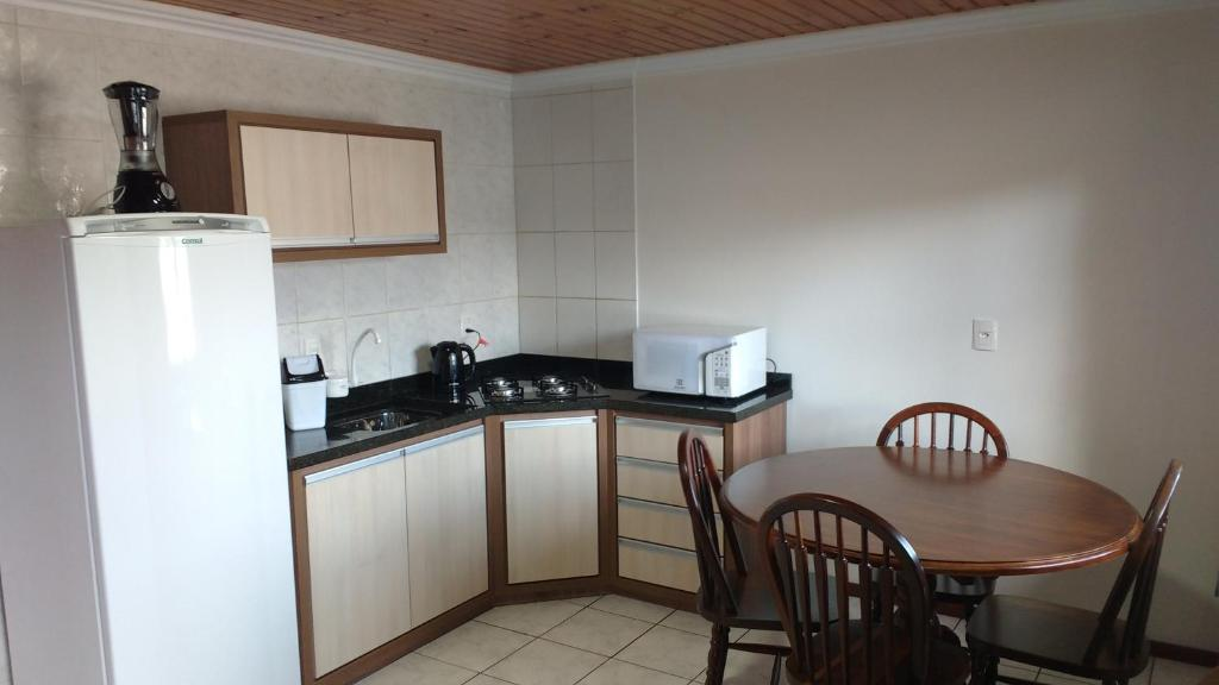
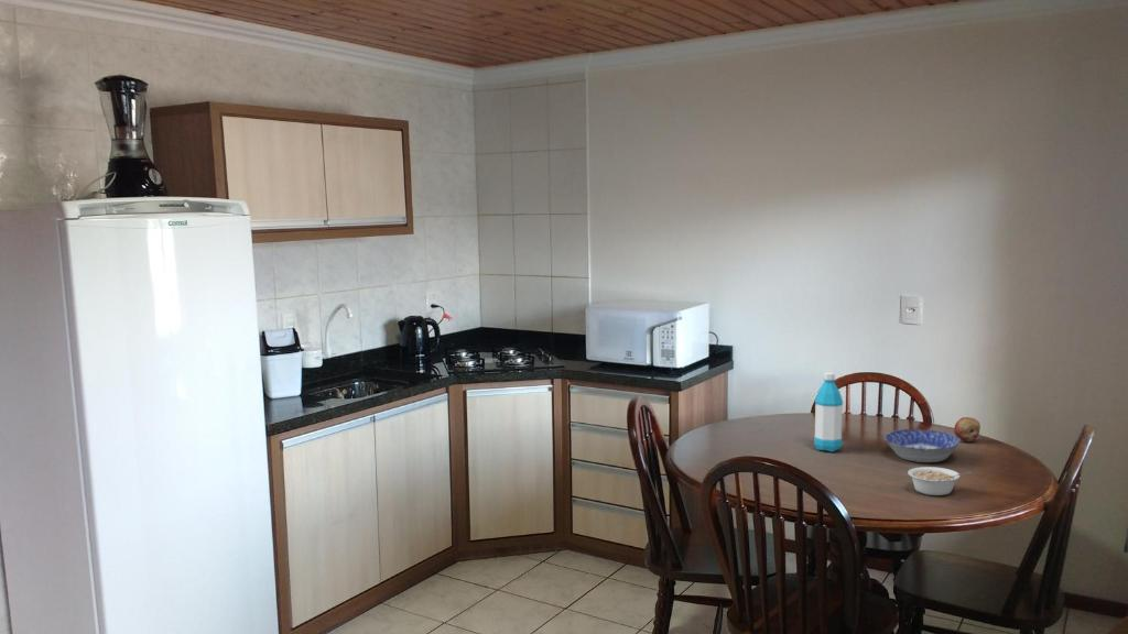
+ bowl [883,427,962,463]
+ water bottle [813,371,844,453]
+ legume [907,466,972,496]
+ fruit [953,416,981,442]
